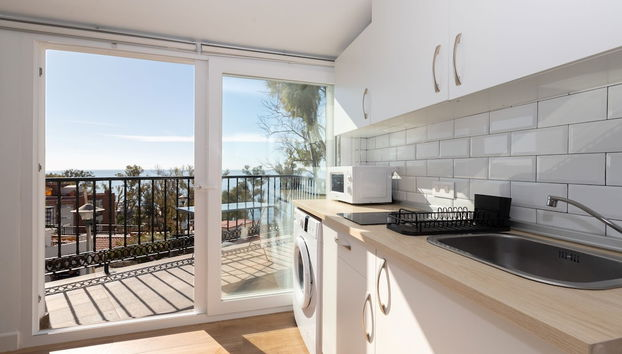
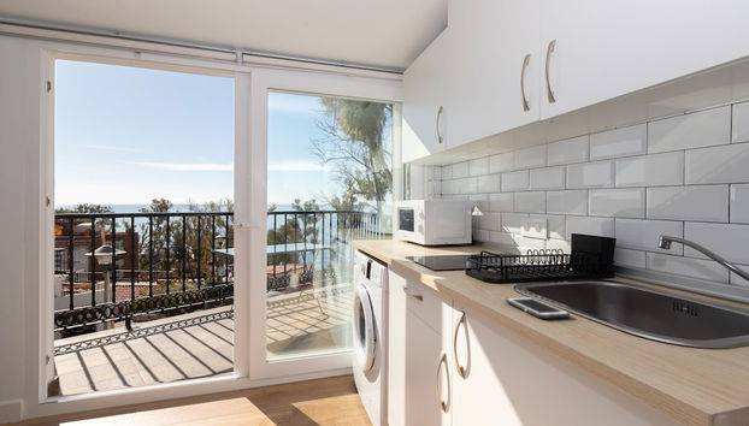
+ cell phone [505,296,571,320]
